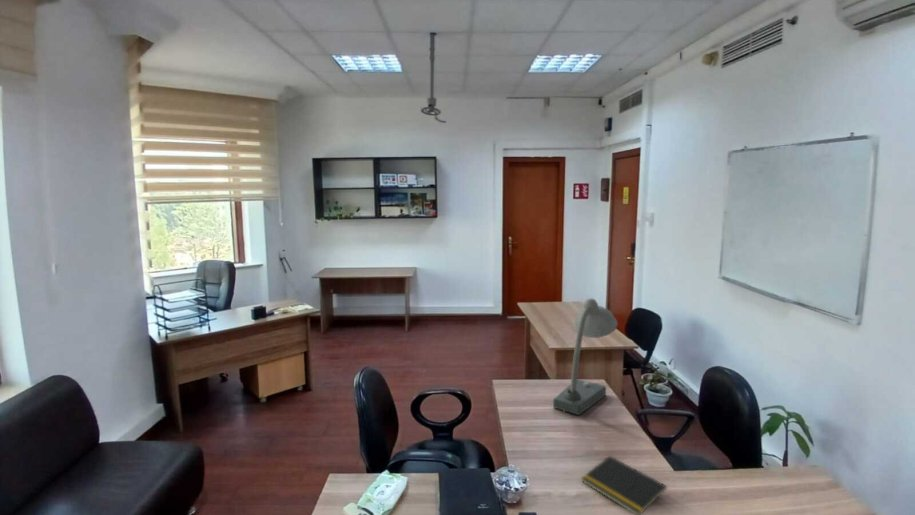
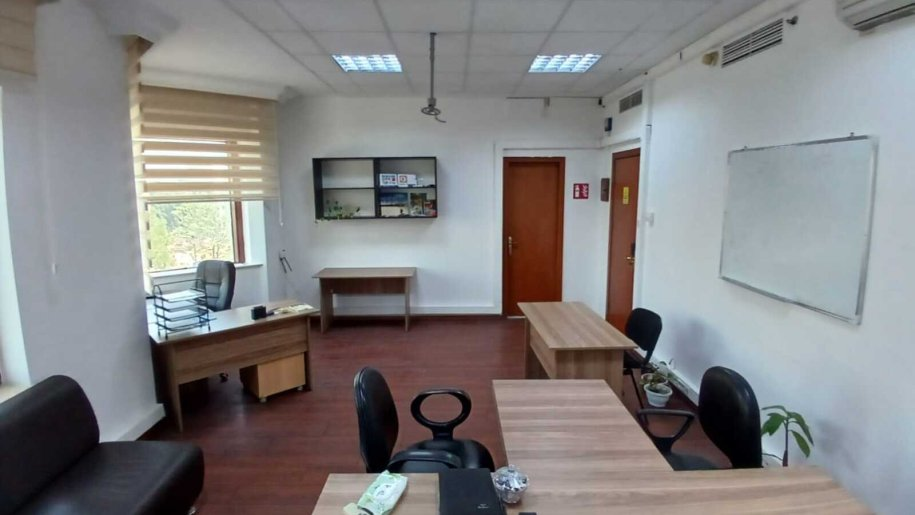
- notepad [580,455,668,515]
- desk lamp [552,297,619,416]
